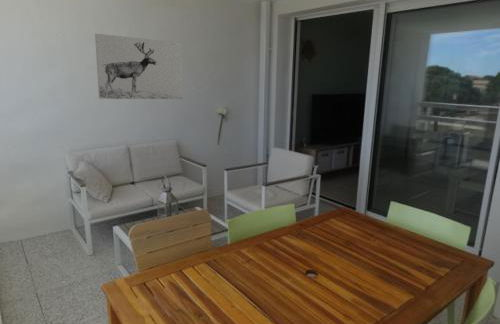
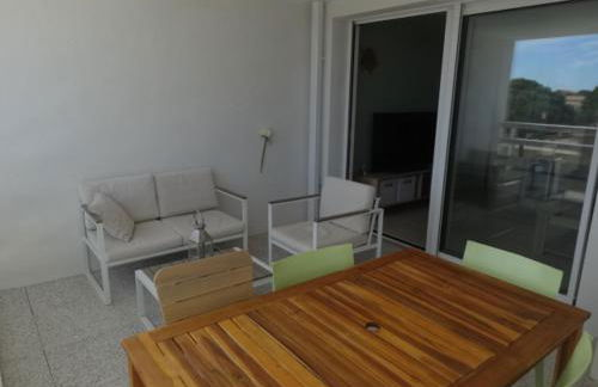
- wall art [94,33,184,100]
